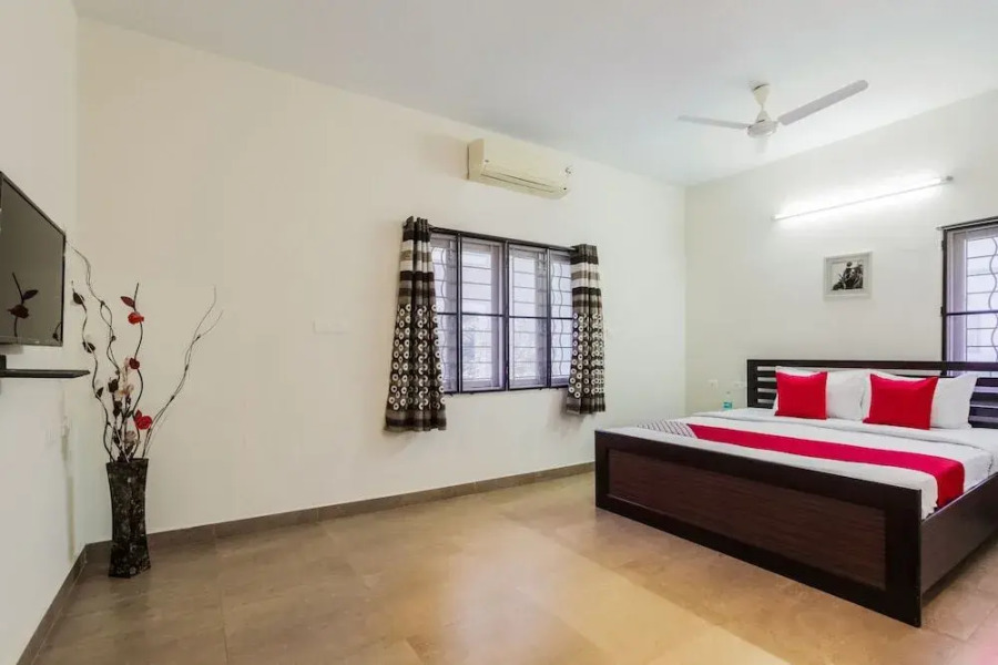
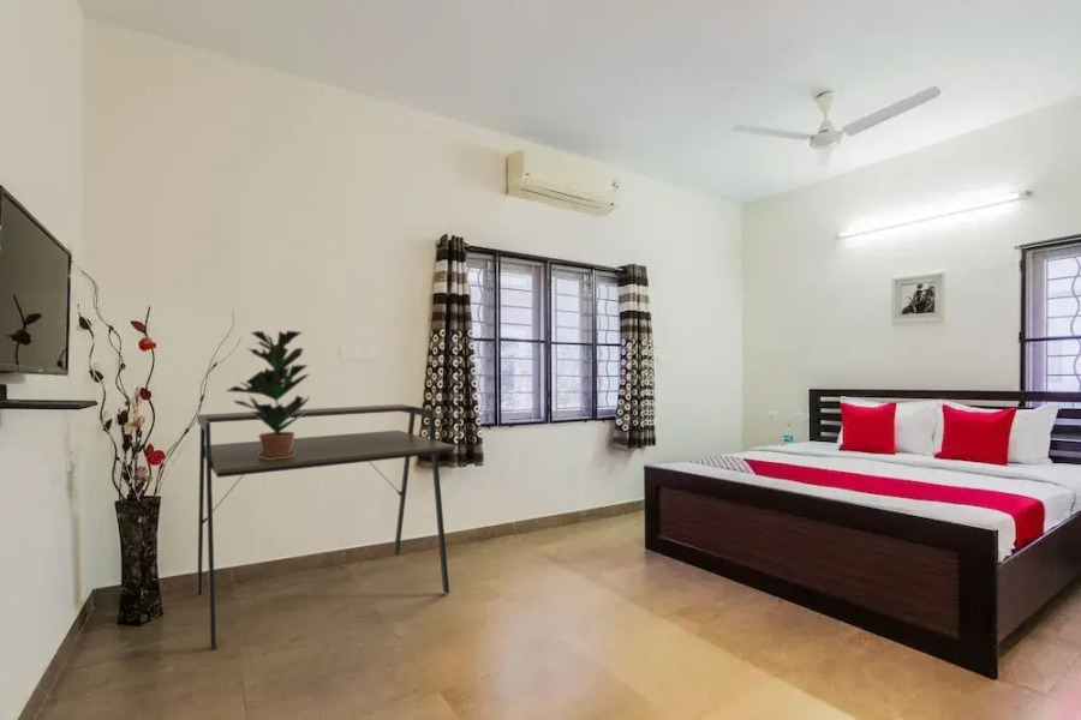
+ desk [196,403,456,652]
+ potted plant [225,330,311,460]
